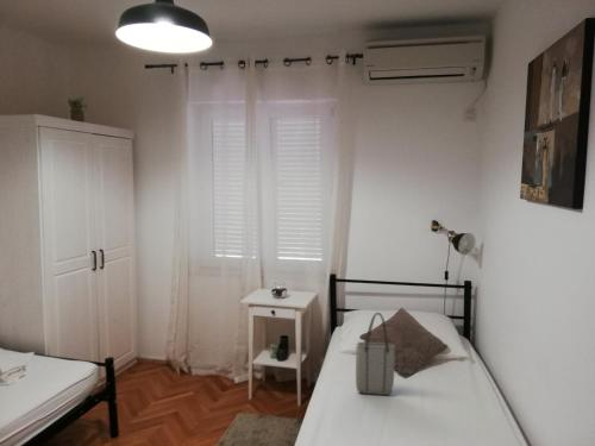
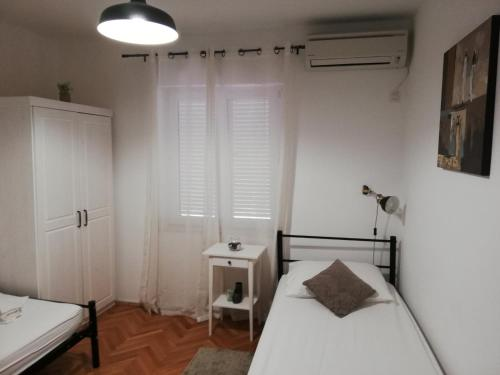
- tote bag [355,312,396,396]
